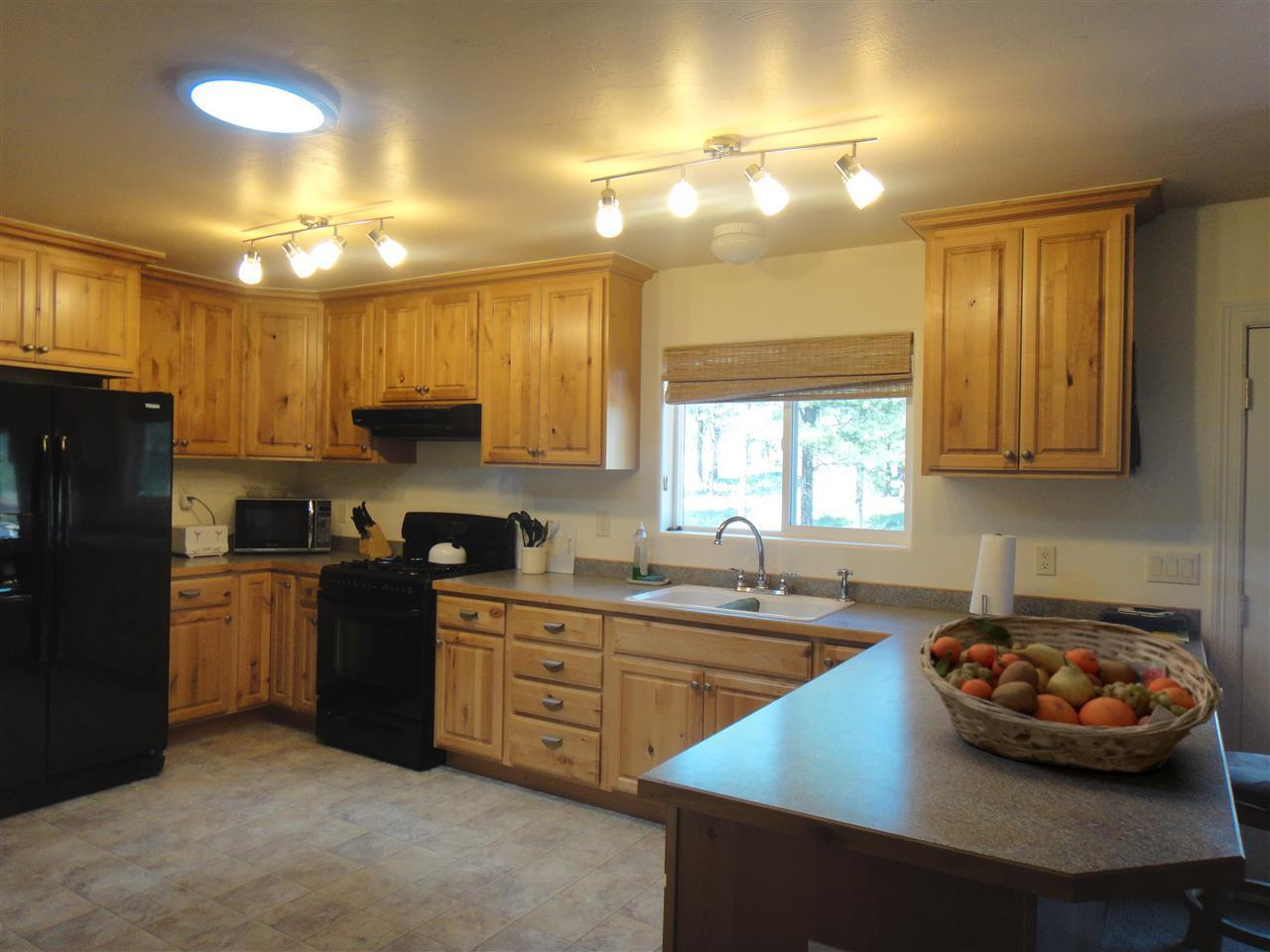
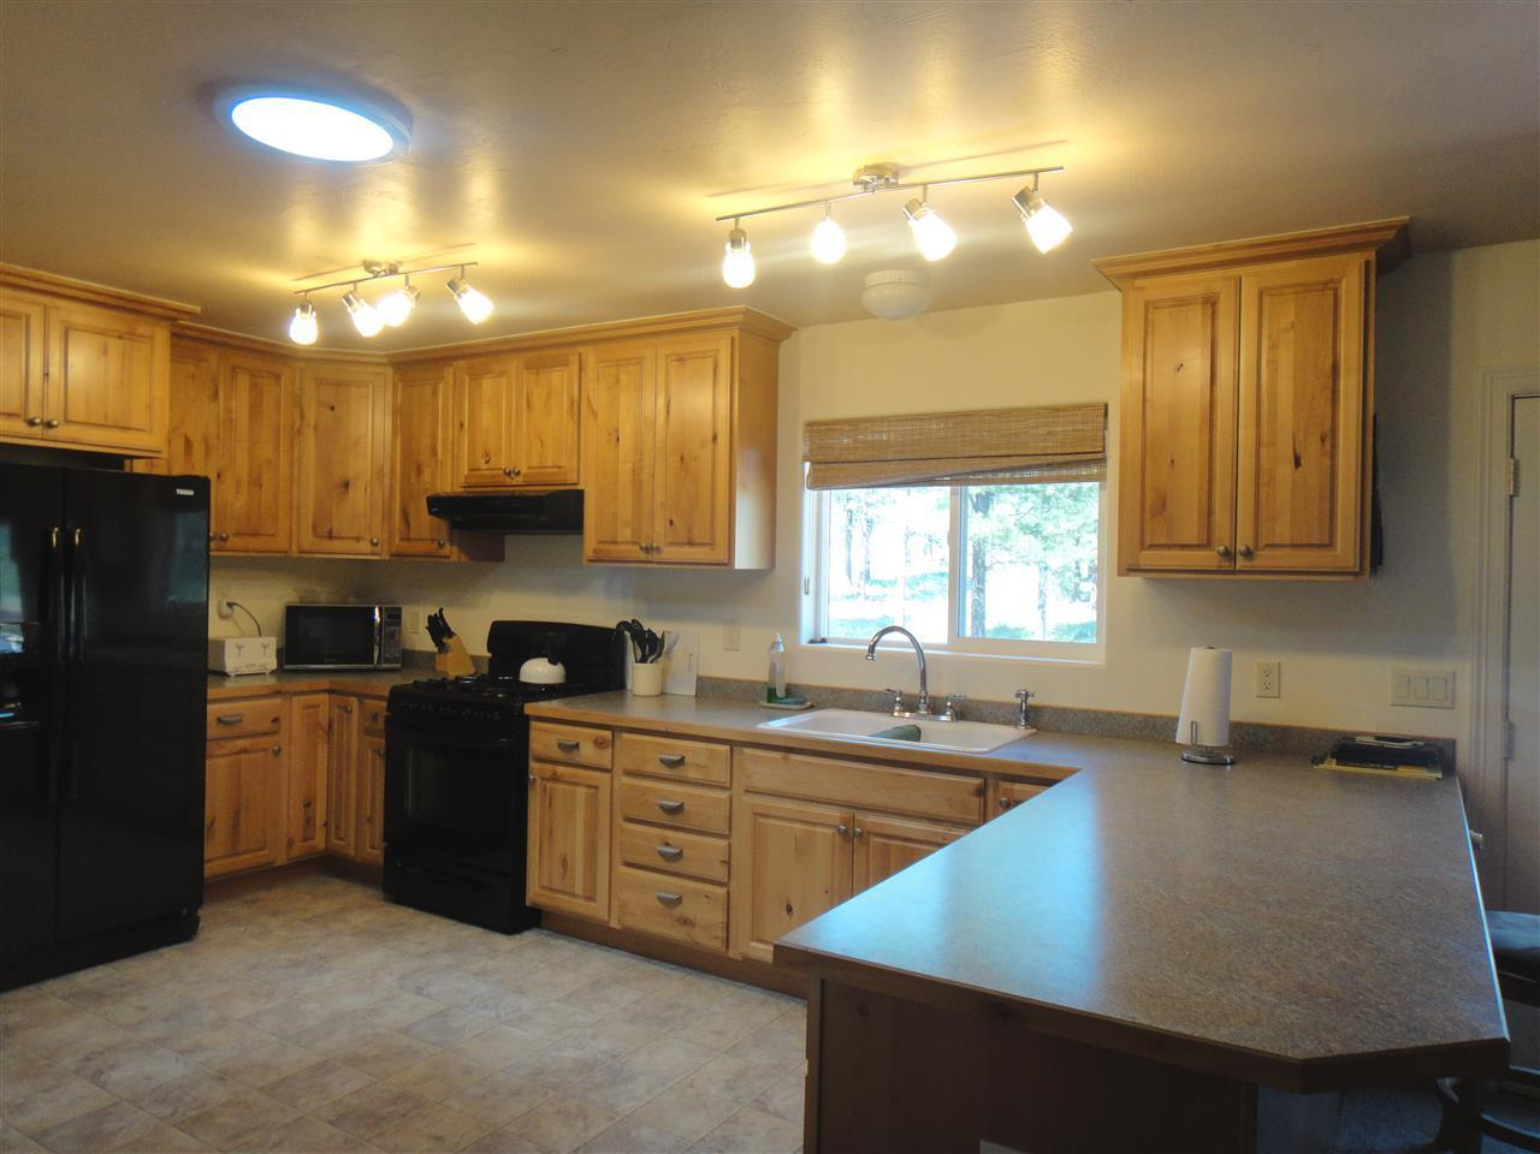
- fruit basket [917,615,1222,773]
